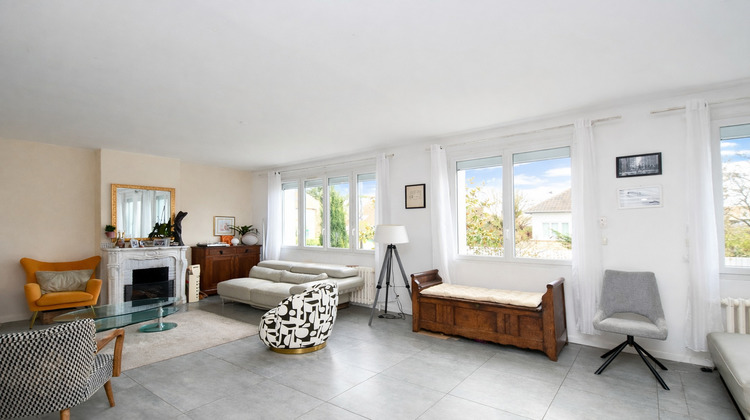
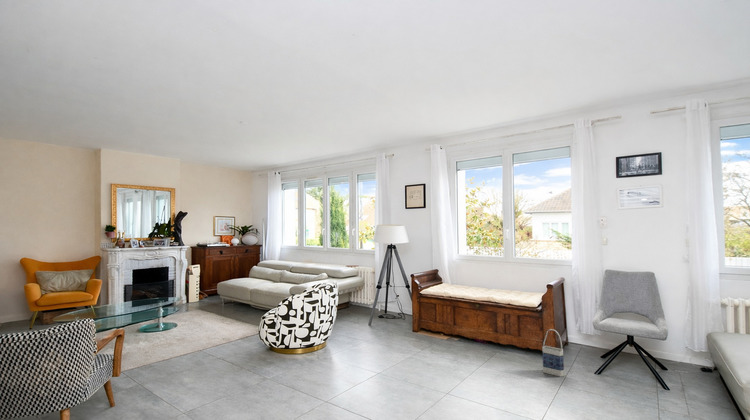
+ bag [542,328,565,378]
